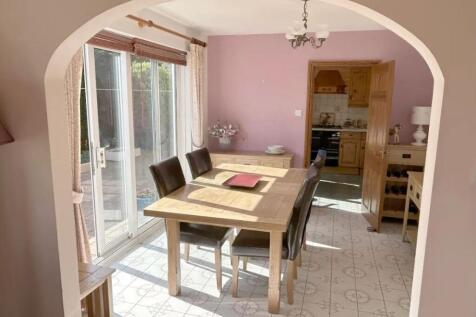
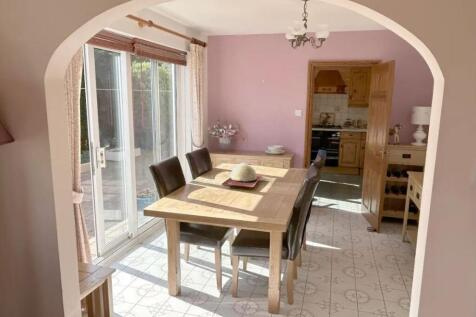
+ bowl [230,162,257,182]
